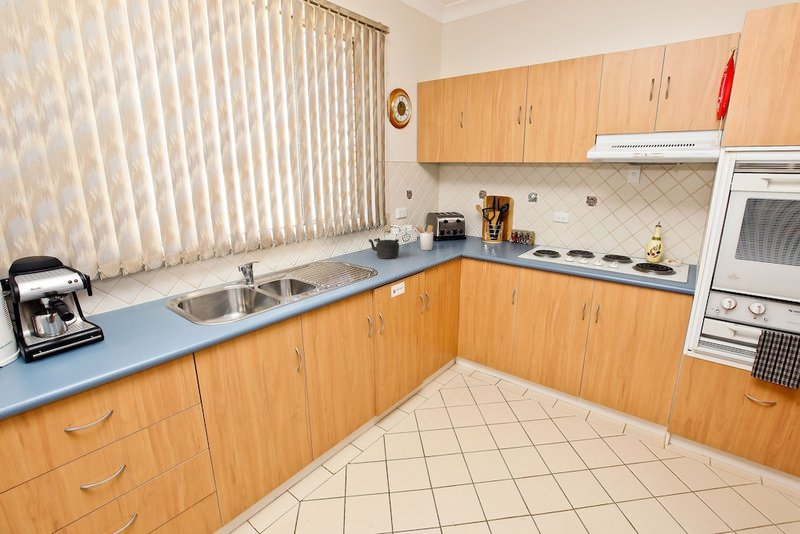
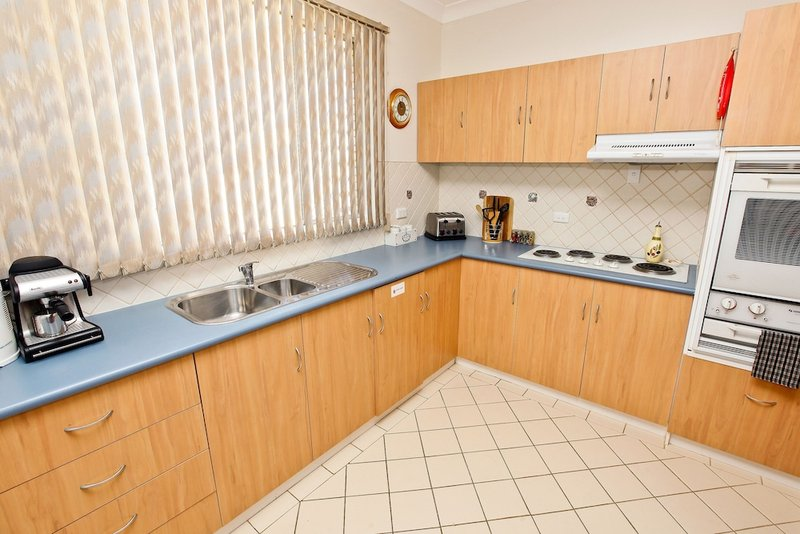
- teapot [368,237,400,259]
- utensil holder [414,224,434,251]
